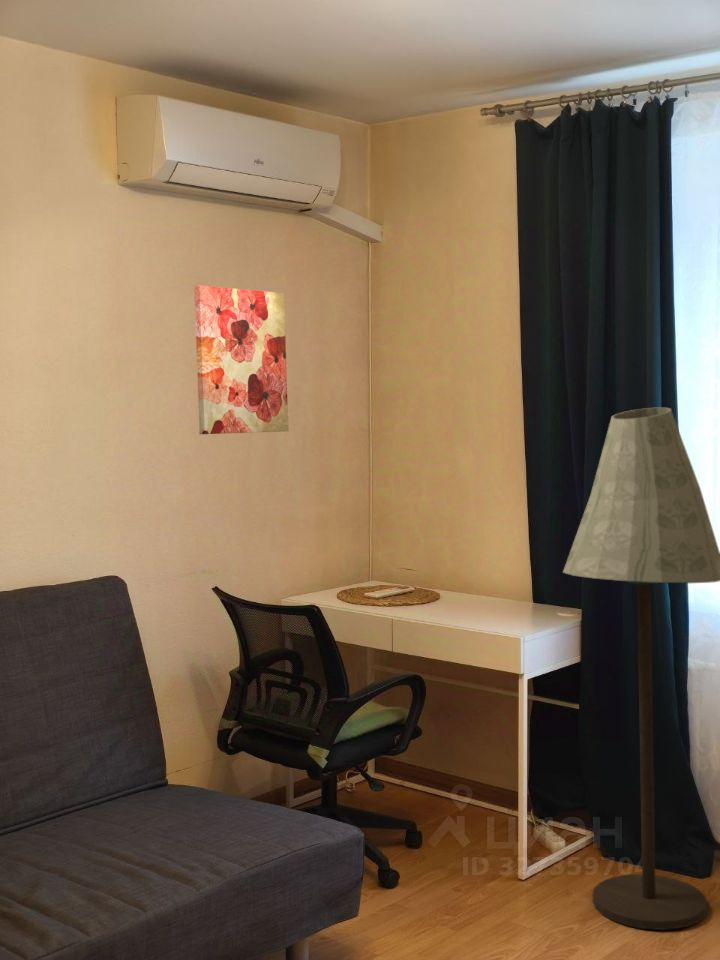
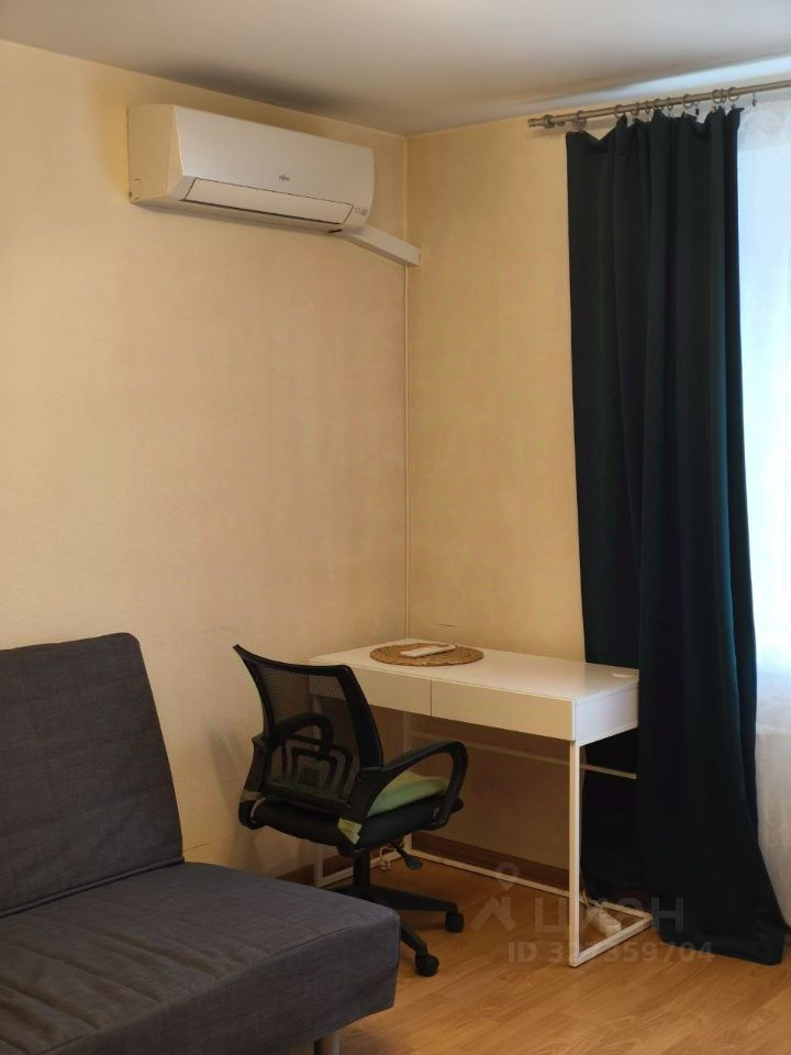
- wall art [193,284,290,435]
- floor lamp [562,407,720,931]
